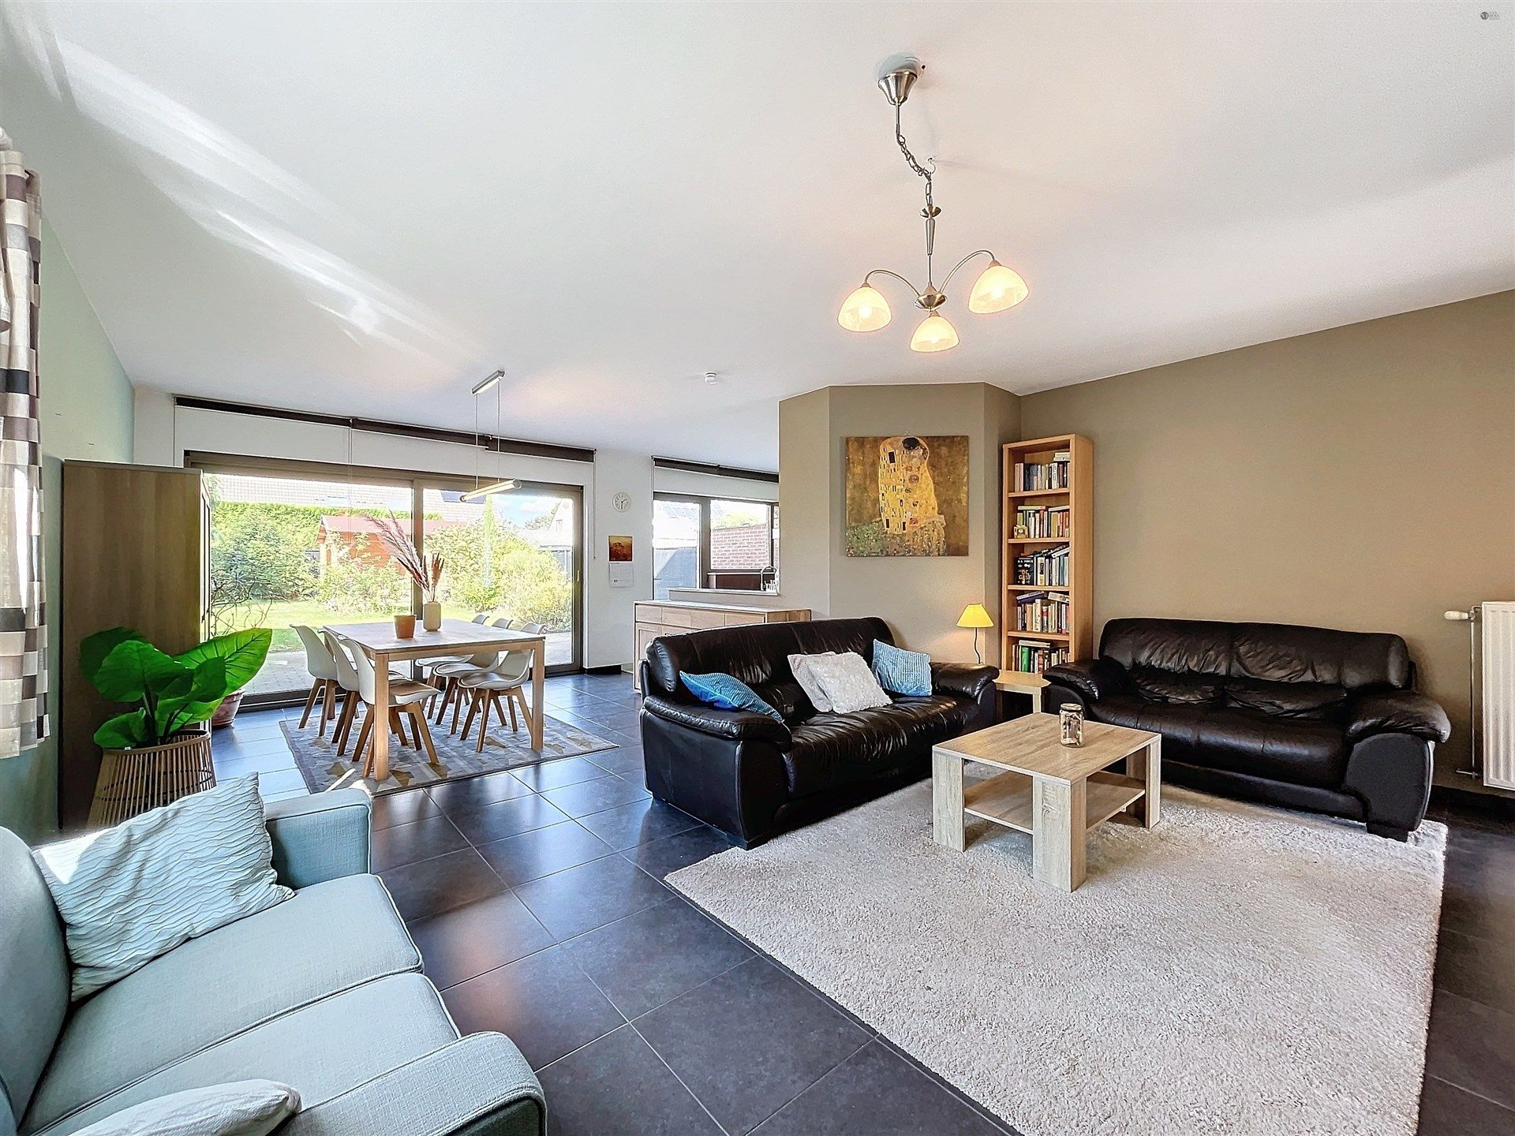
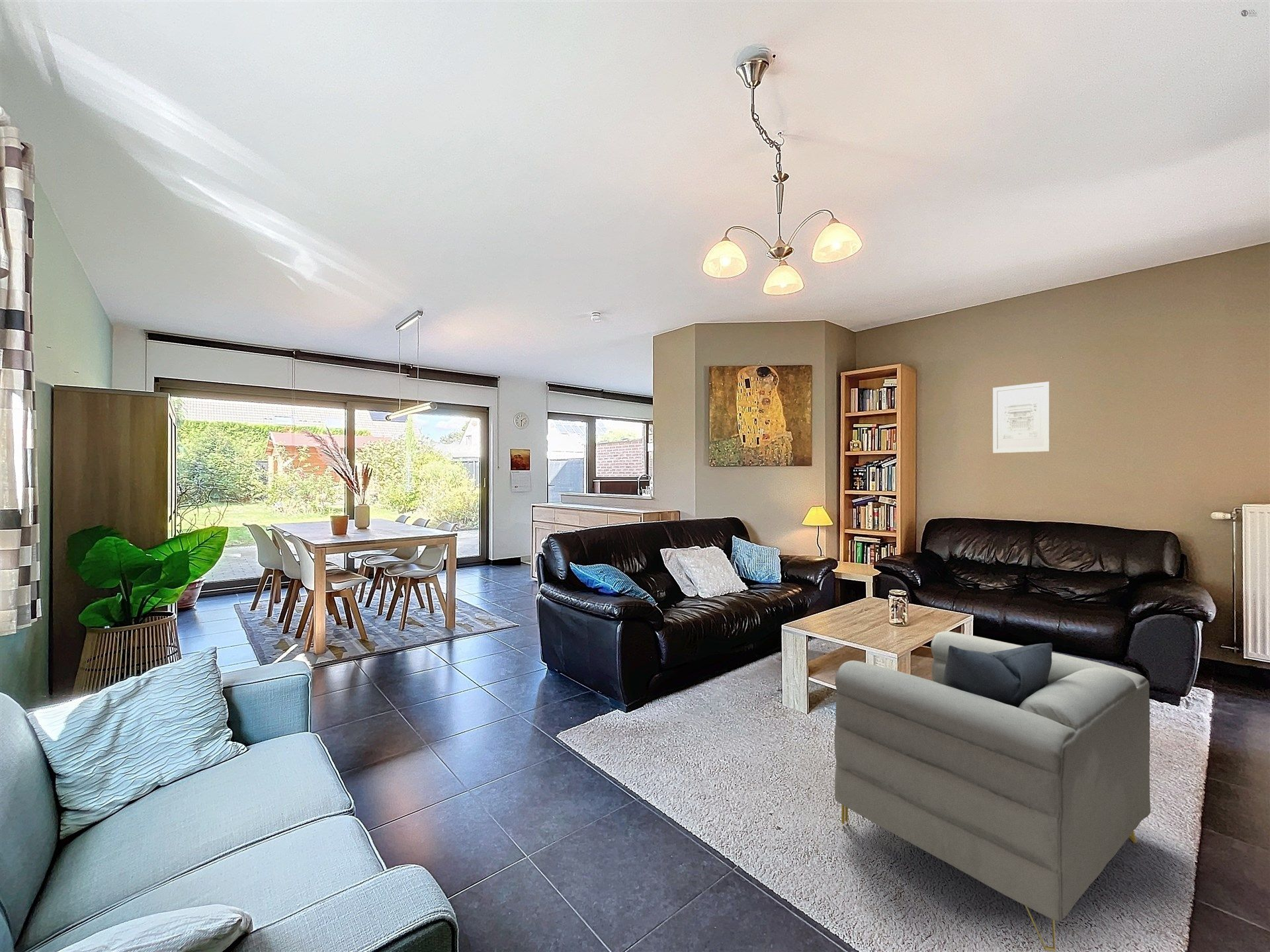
+ armchair [834,631,1151,952]
+ wall art [992,381,1050,454]
